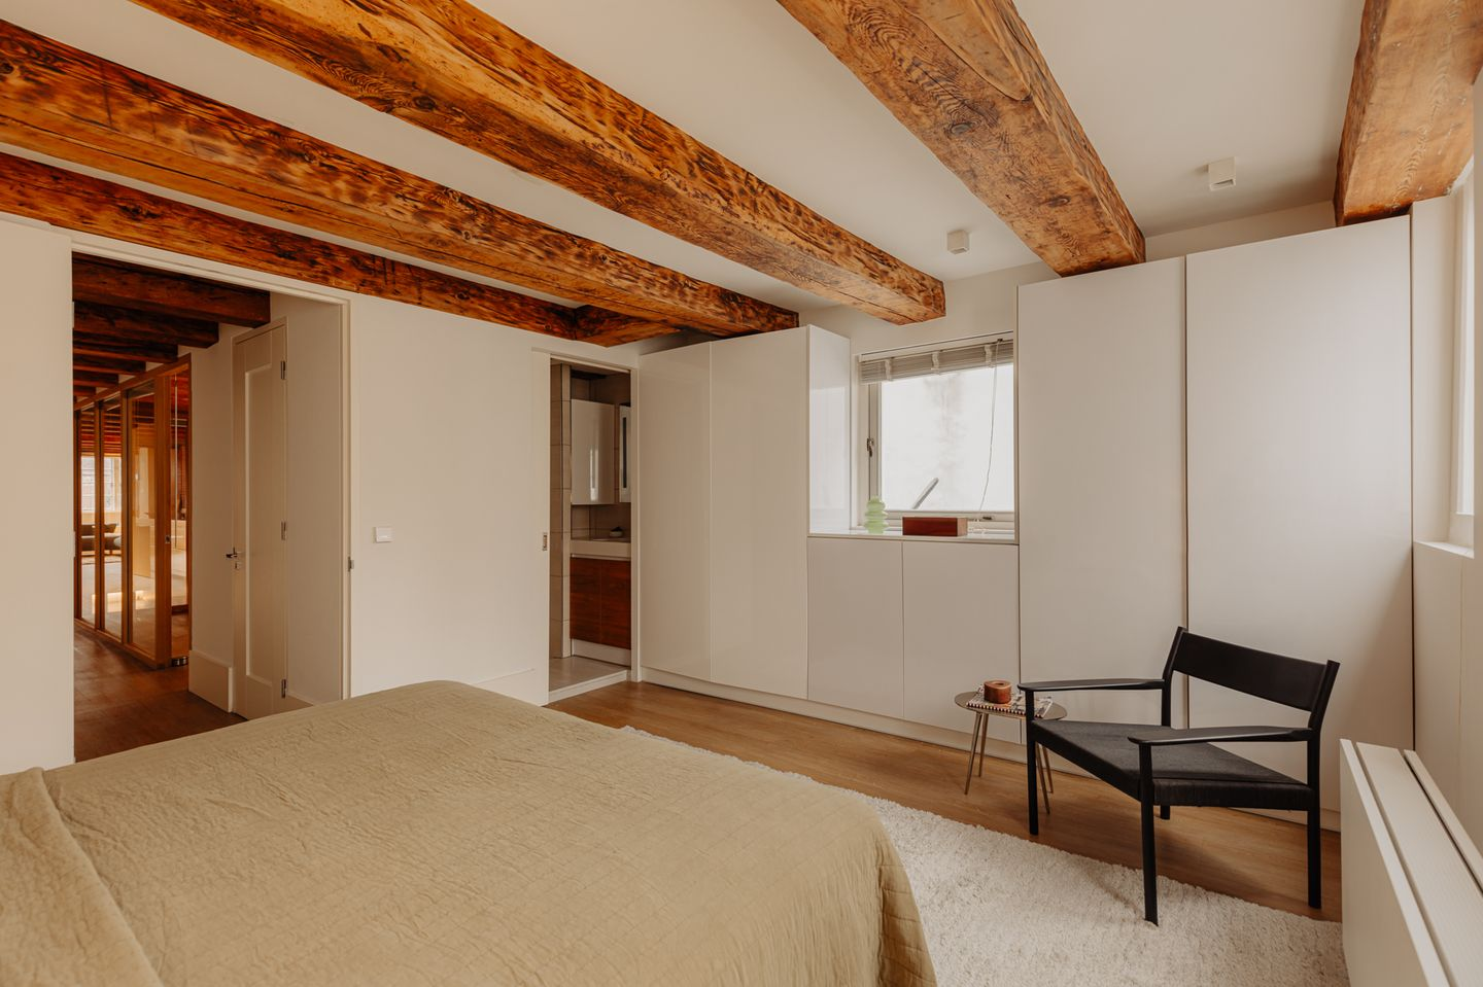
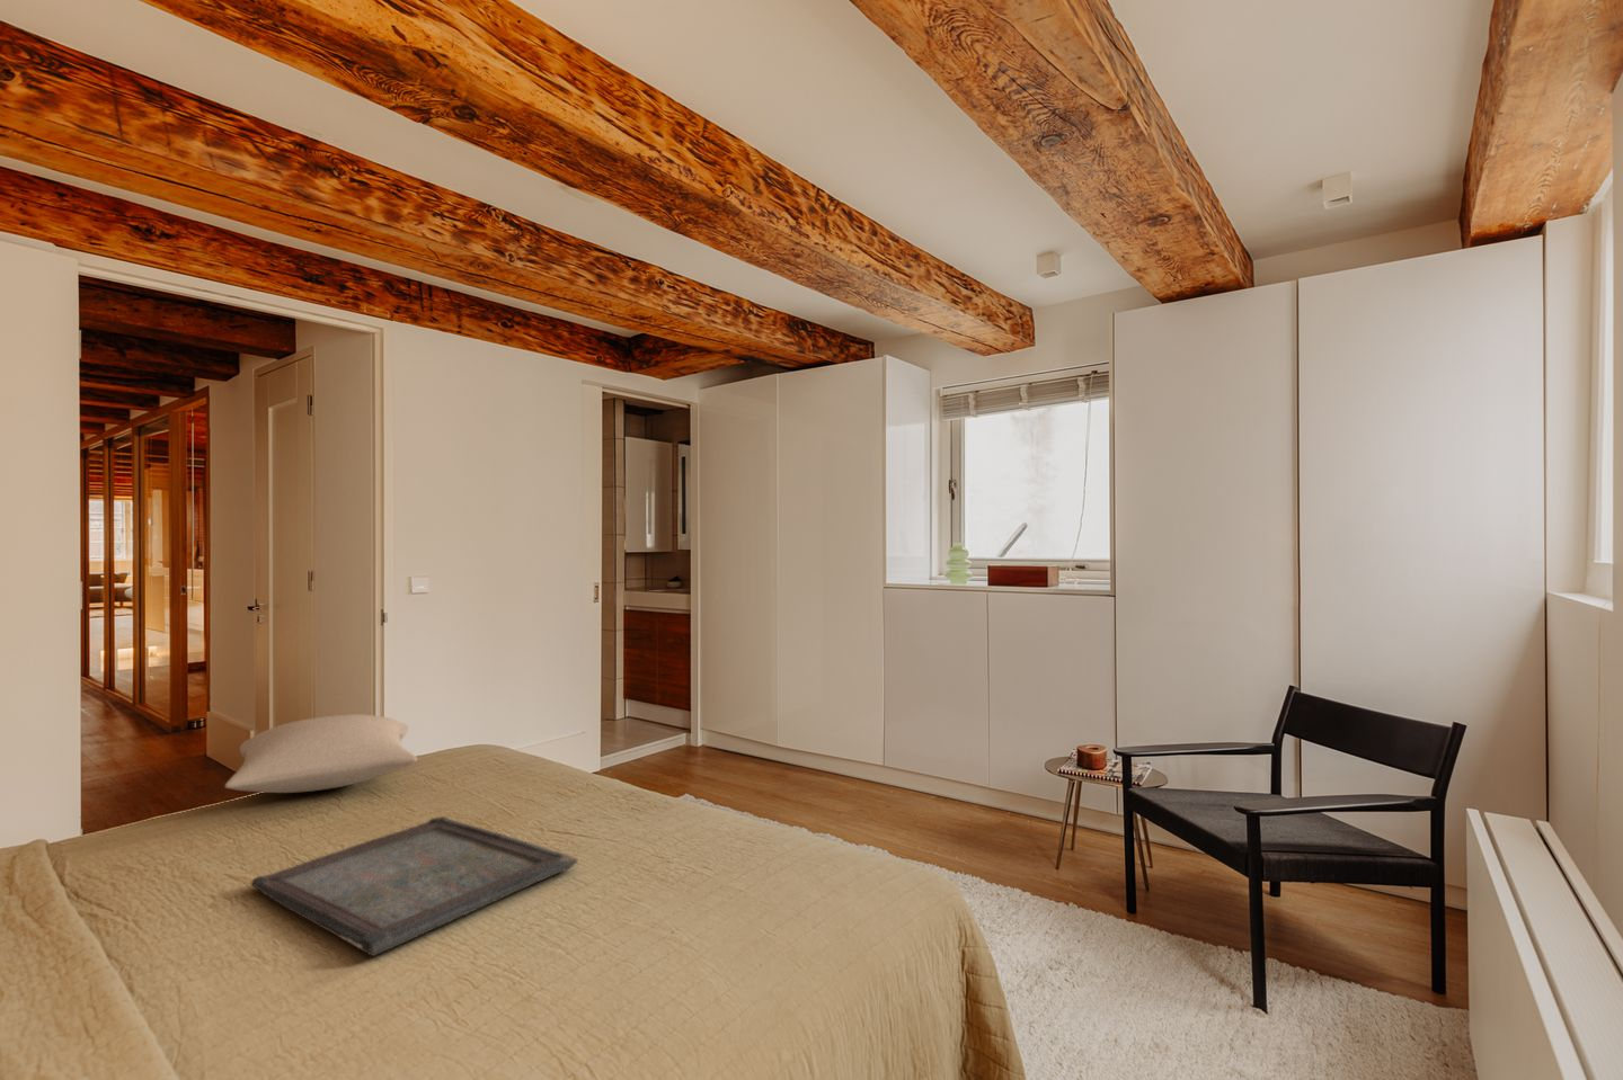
+ serving tray [251,815,579,957]
+ pillow [224,712,418,794]
